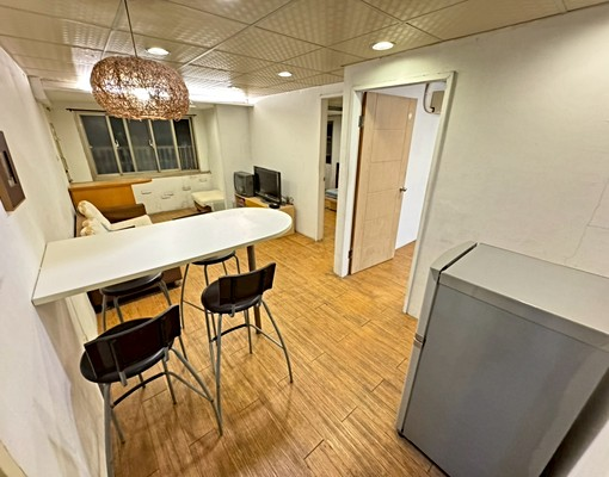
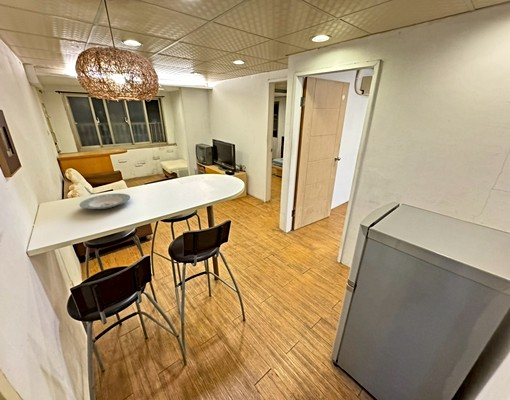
+ plate [79,192,131,210]
